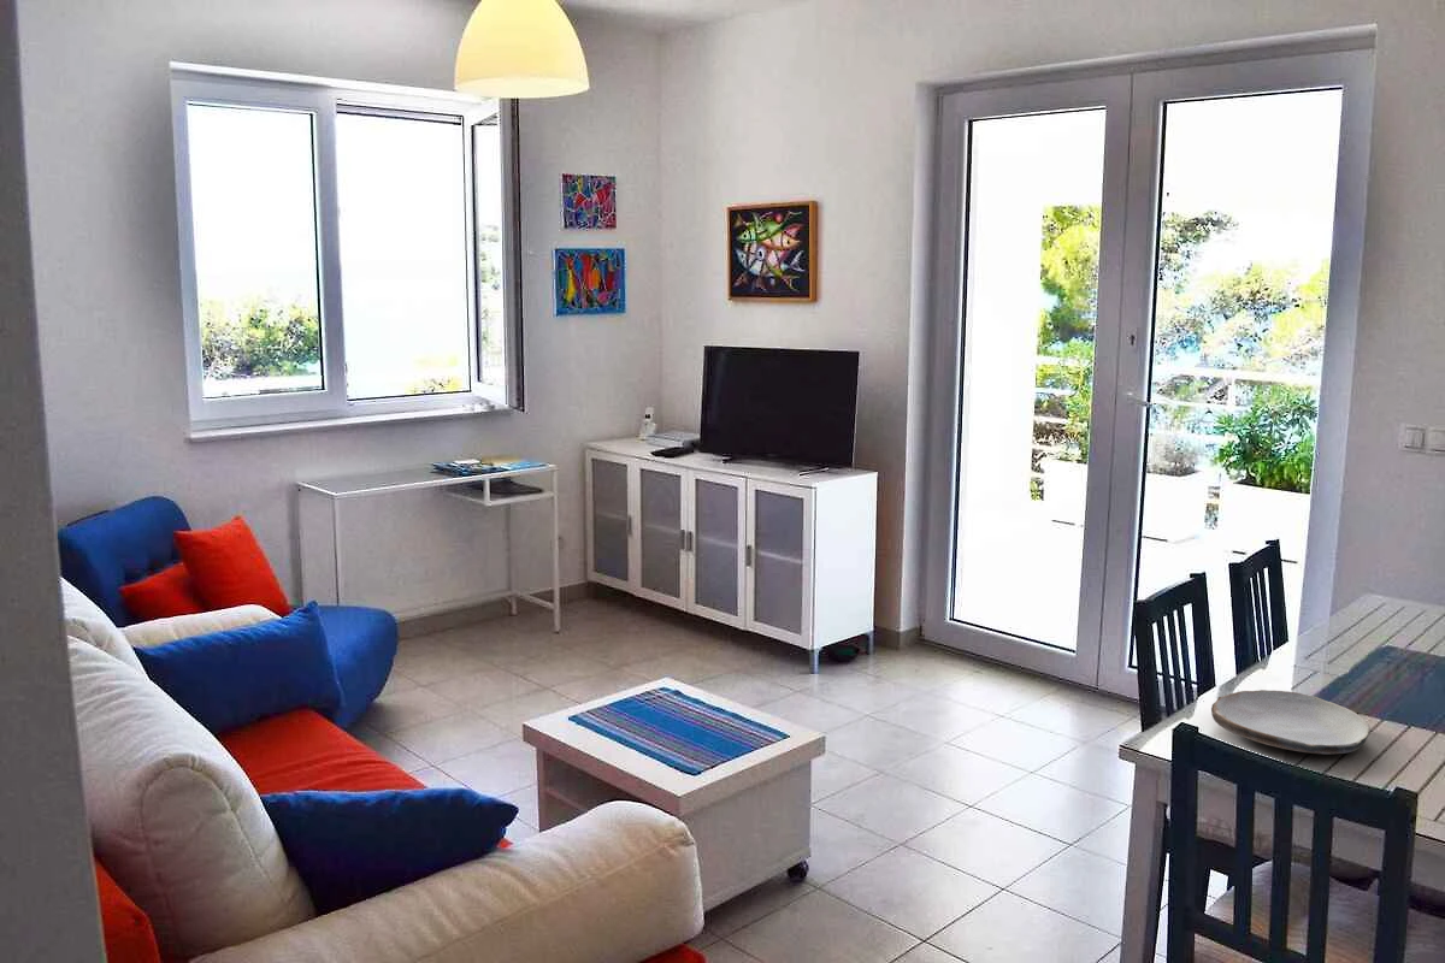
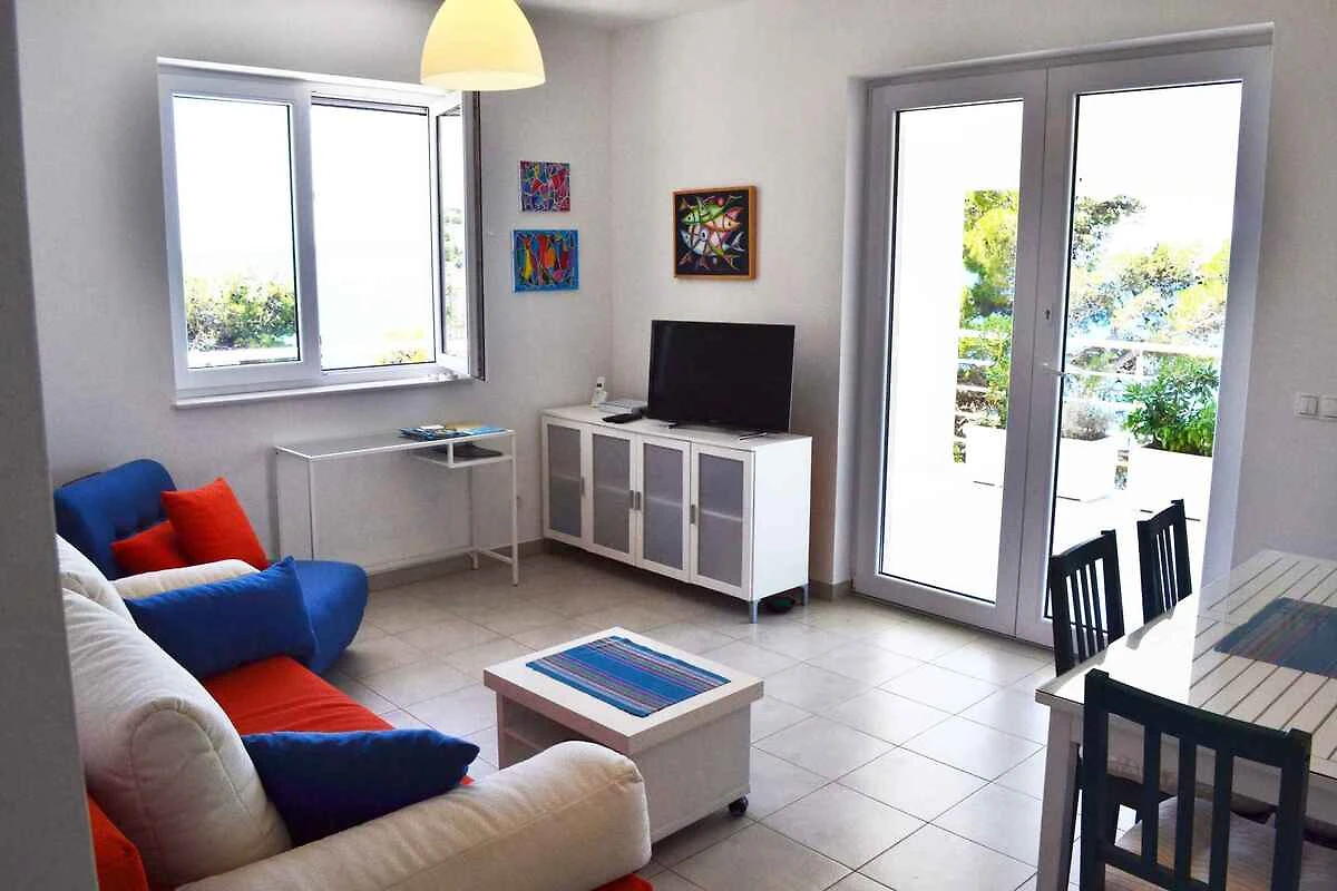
- plate [1210,689,1372,755]
